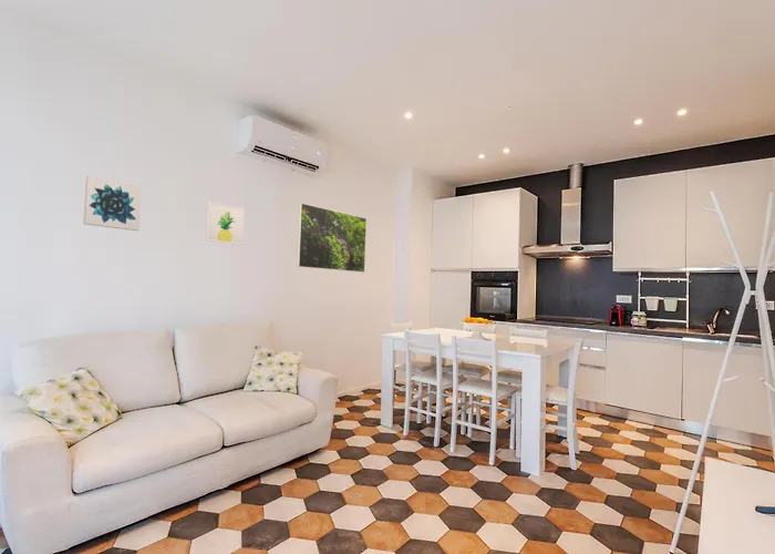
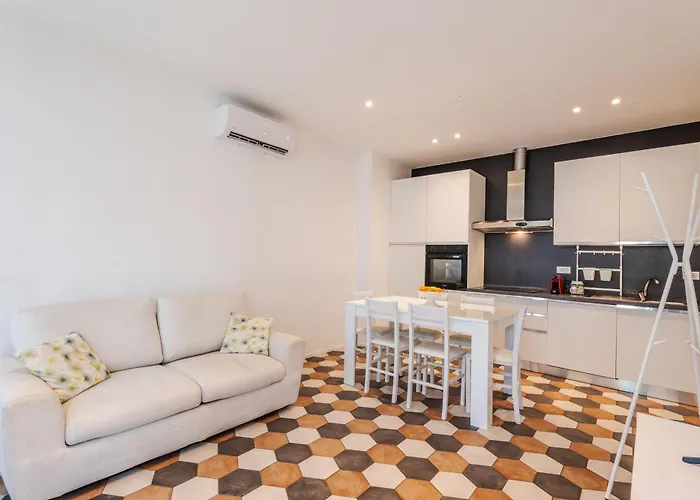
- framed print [296,202,368,274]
- wall art [83,175,143,232]
- wall art [205,201,246,246]
